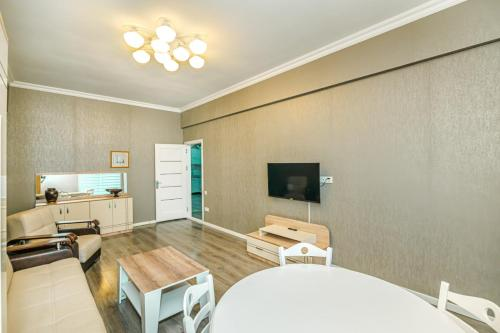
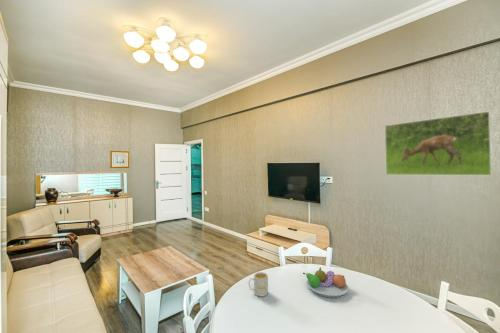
+ mug [248,271,269,297]
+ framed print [384,110,492,176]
+ fruit bowl [302,266,349,299]
